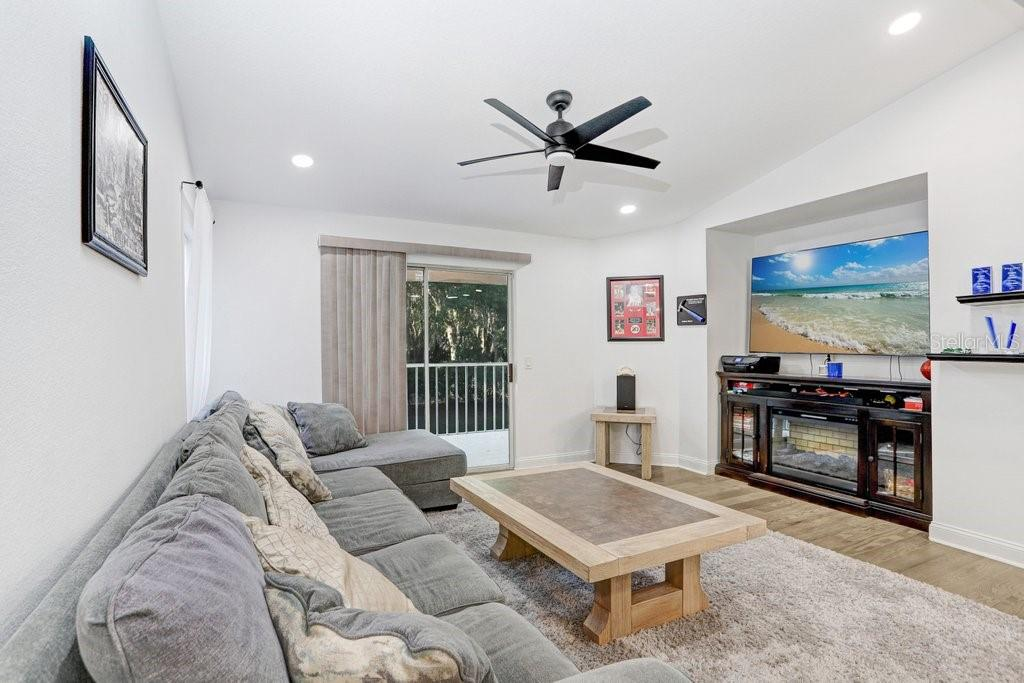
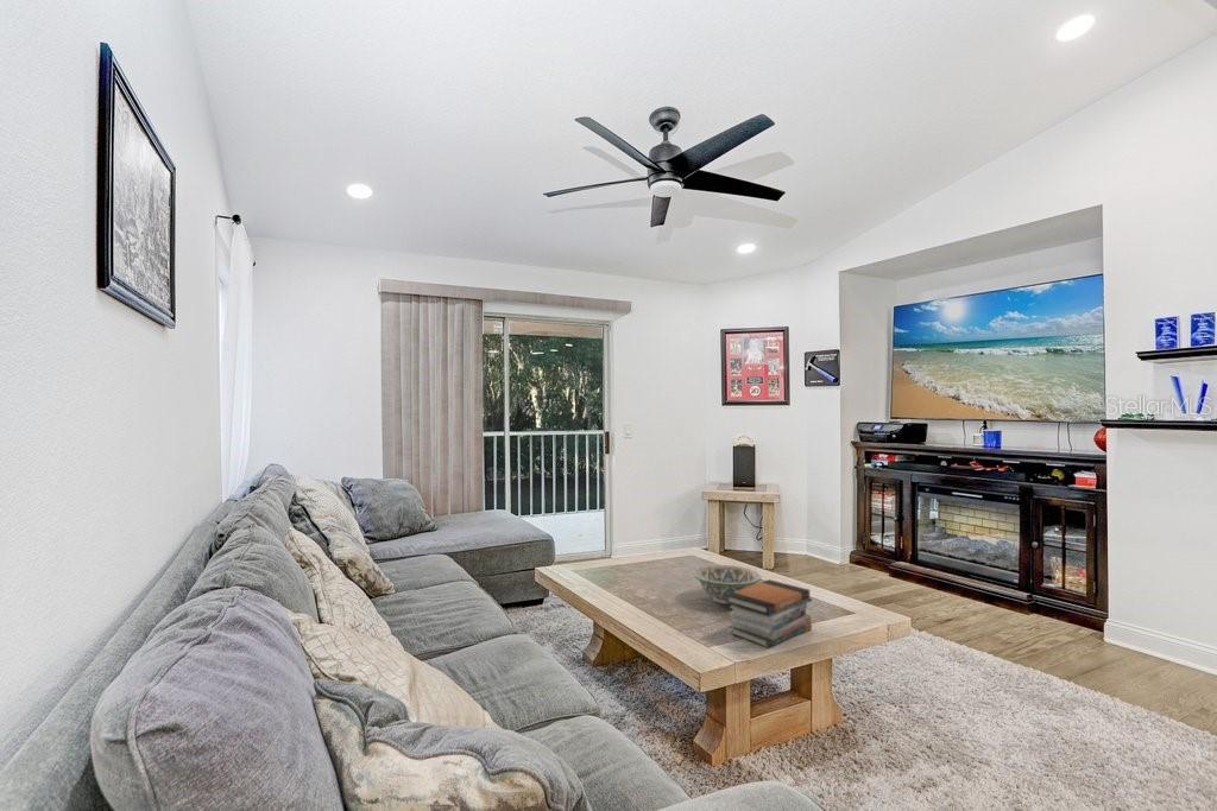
+ decorative bowl [692,564,763,606]
+ book stack [726,578,813,650]
